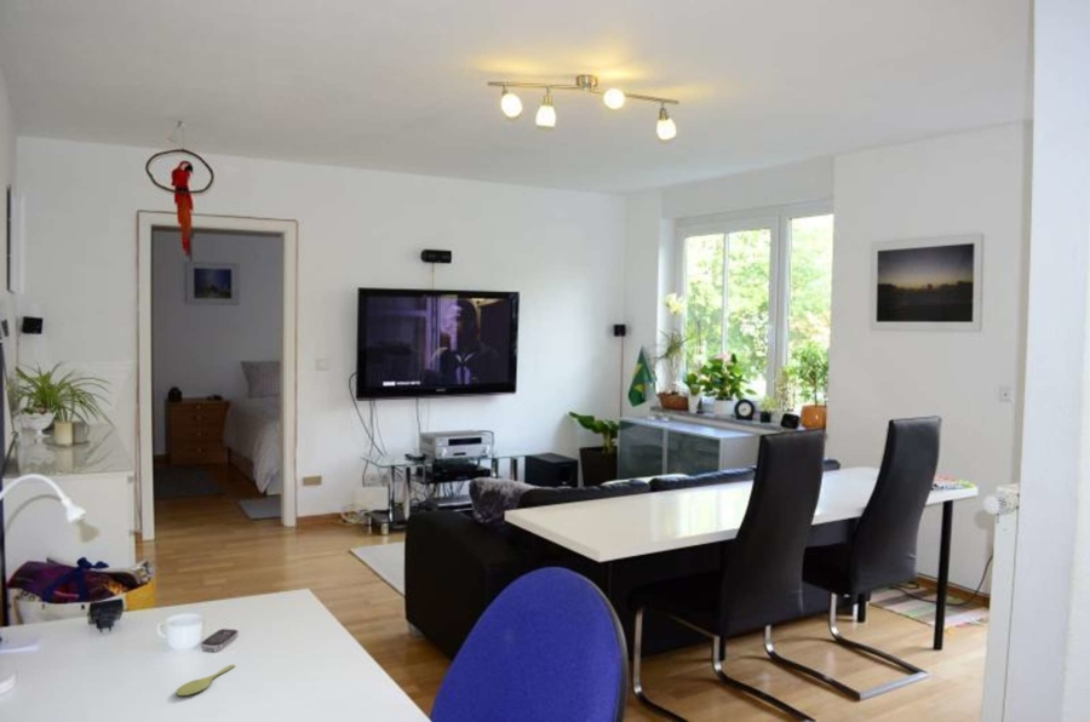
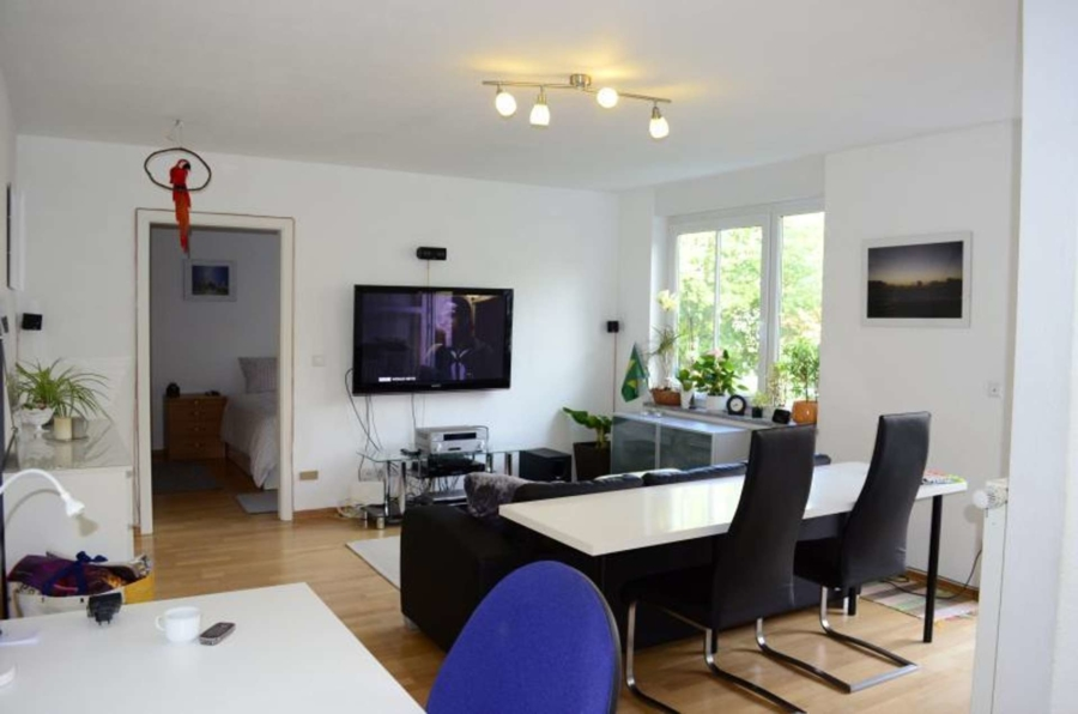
- spoon [174,664,236,697]
